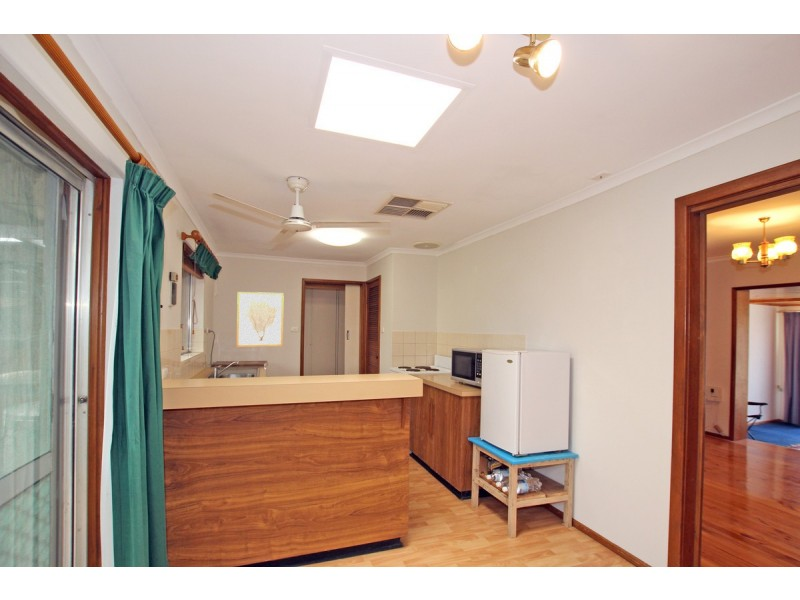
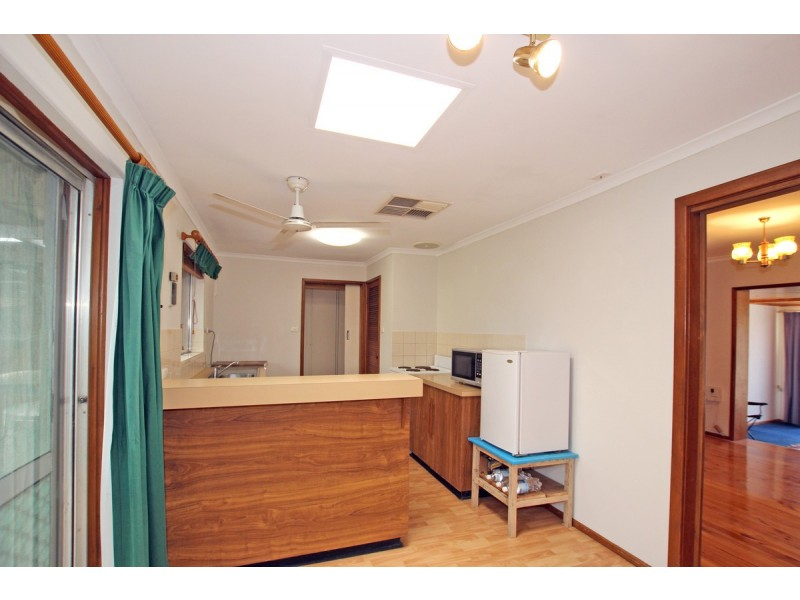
- wall art [236,291,285,348]
